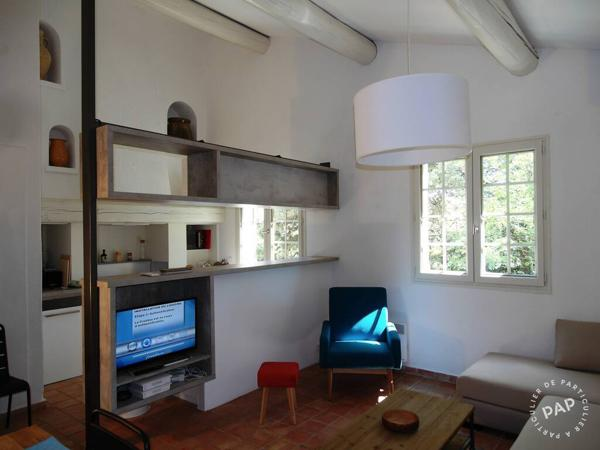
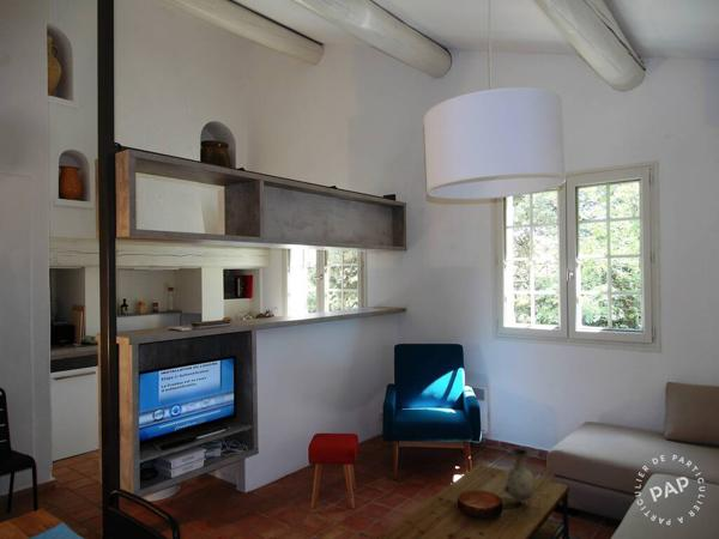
+ vase [502,447,536,504]
